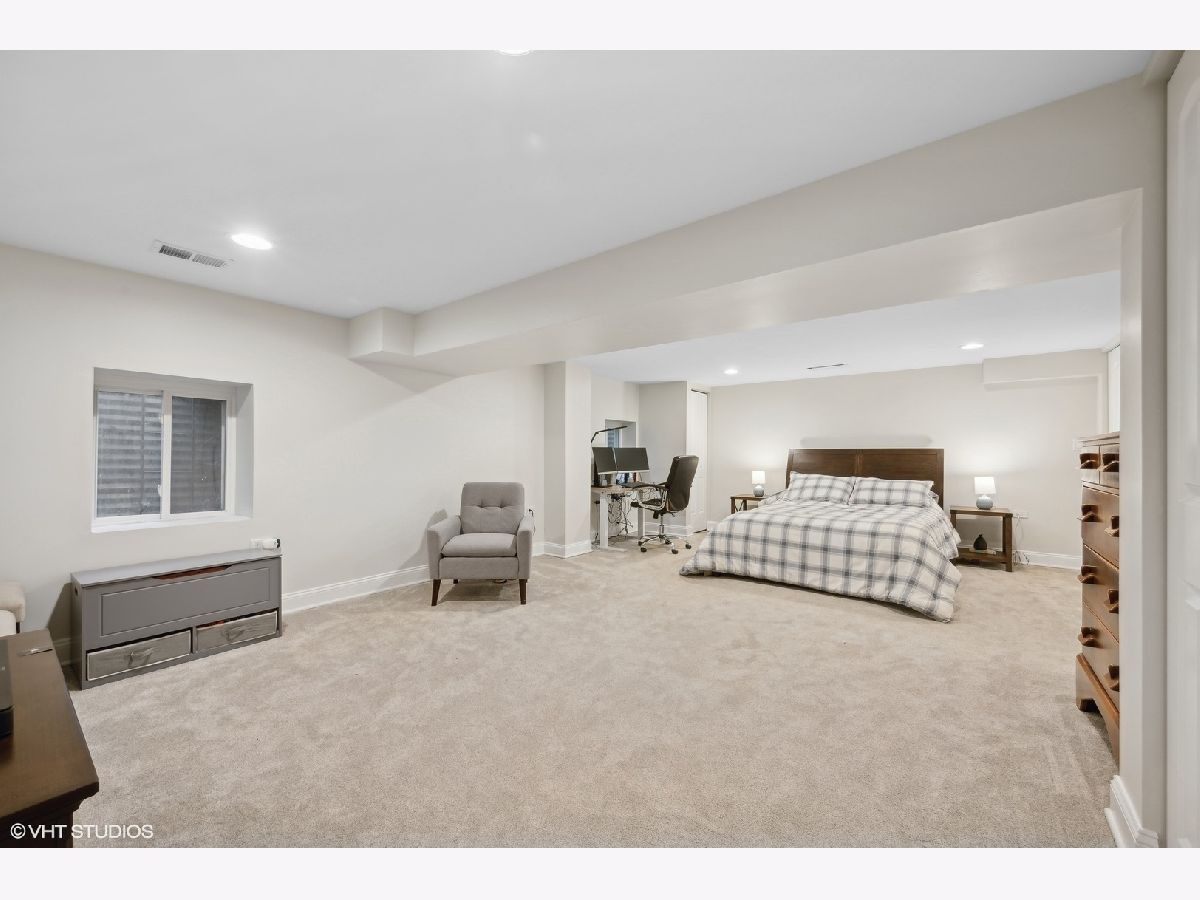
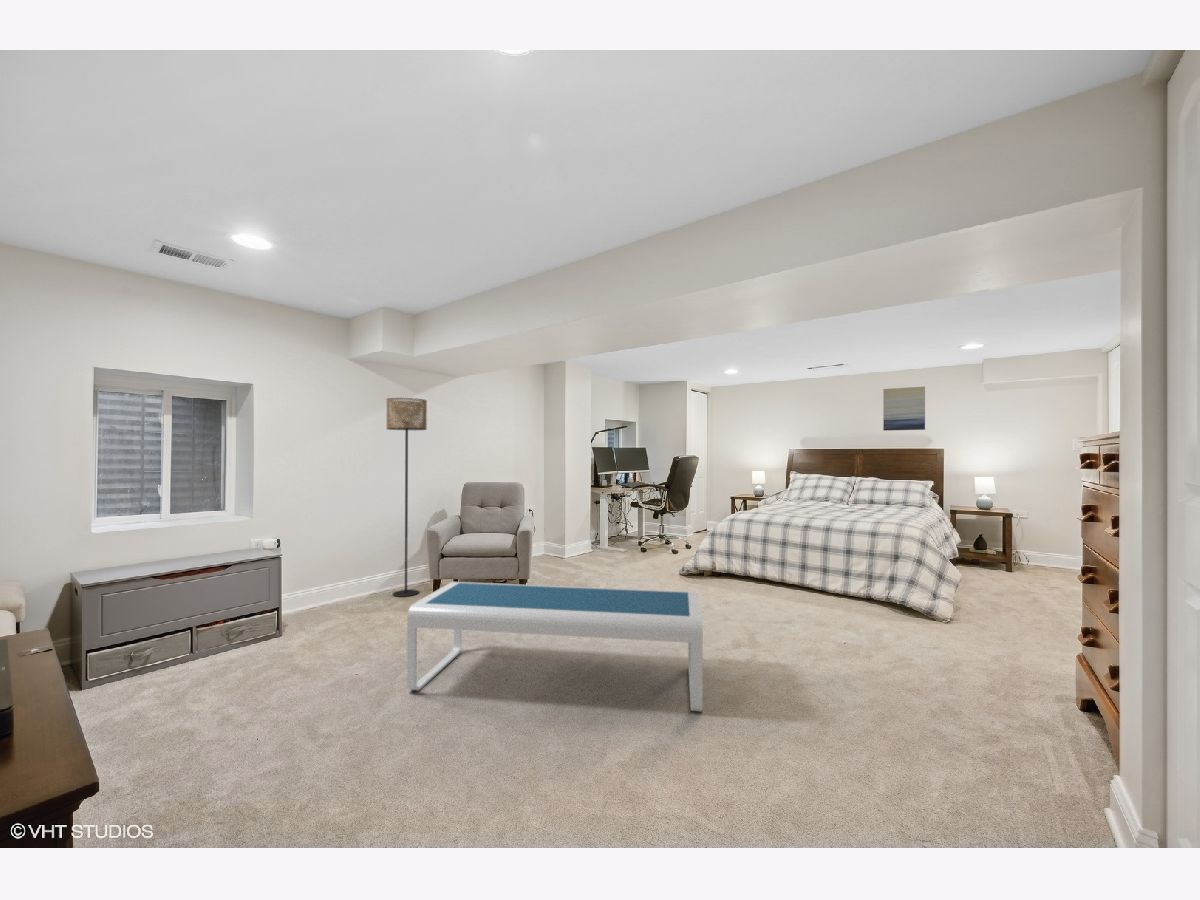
+ wall art [882,386,926,432]
+ floor lamp [385,397,428,598]
+ coffee table [406,581,704,713]
